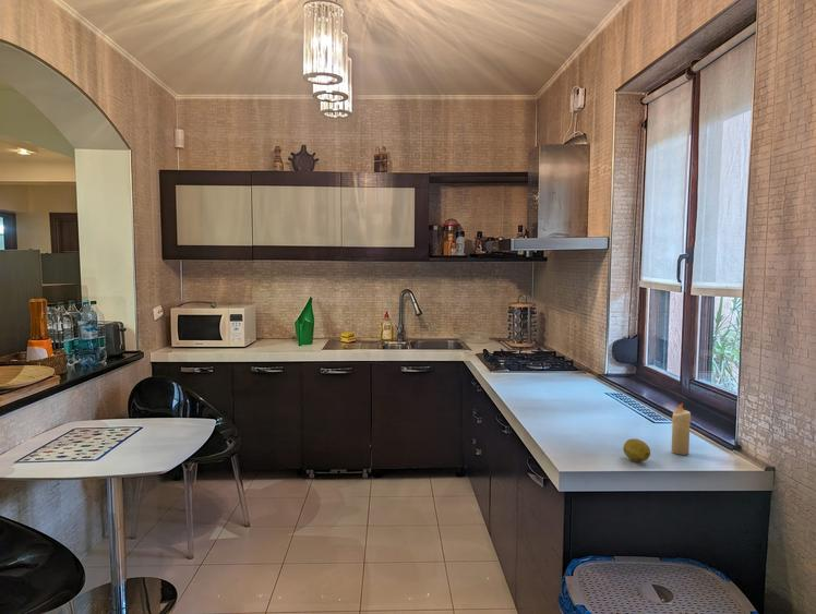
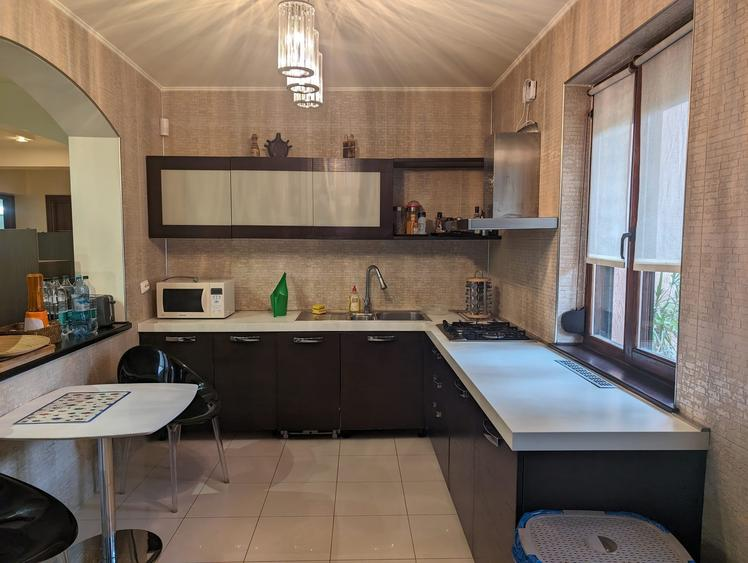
- fruit [622,437,651,462]
- candle [671,401,692,456]
